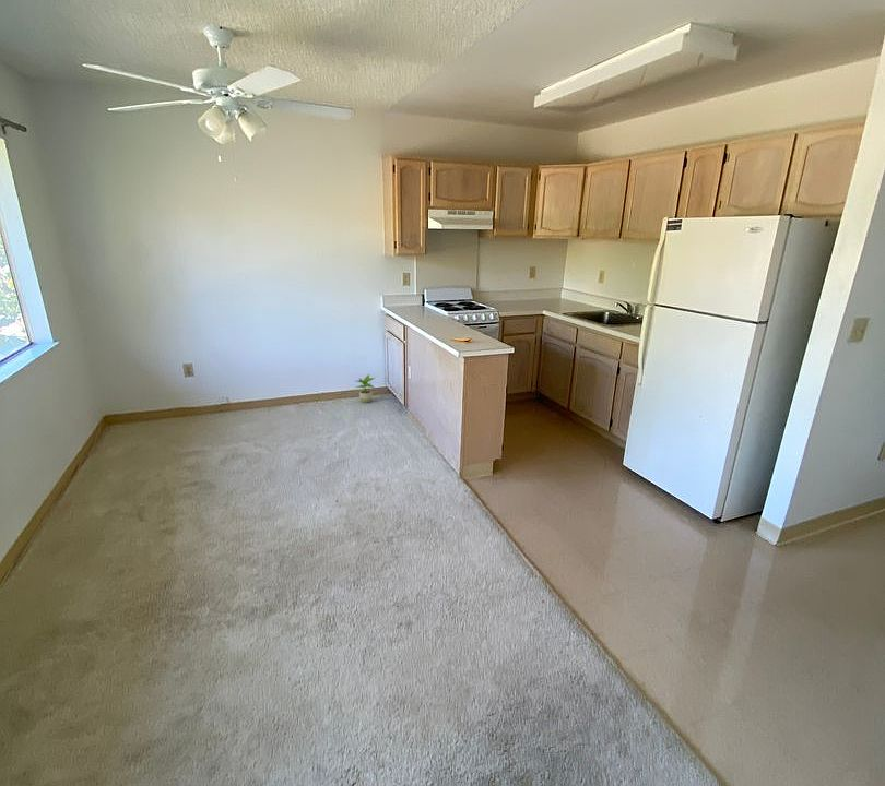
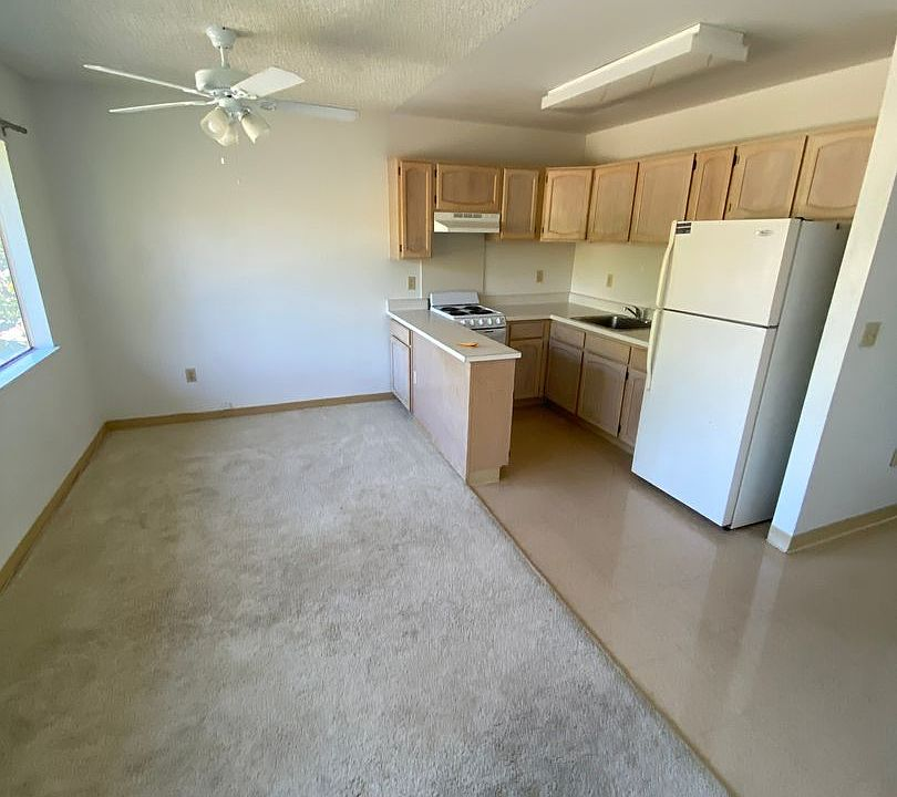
- potted plant [355,373,376,404]
